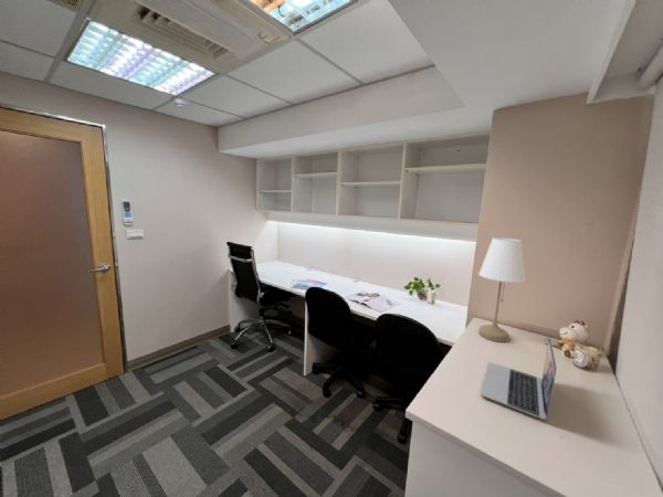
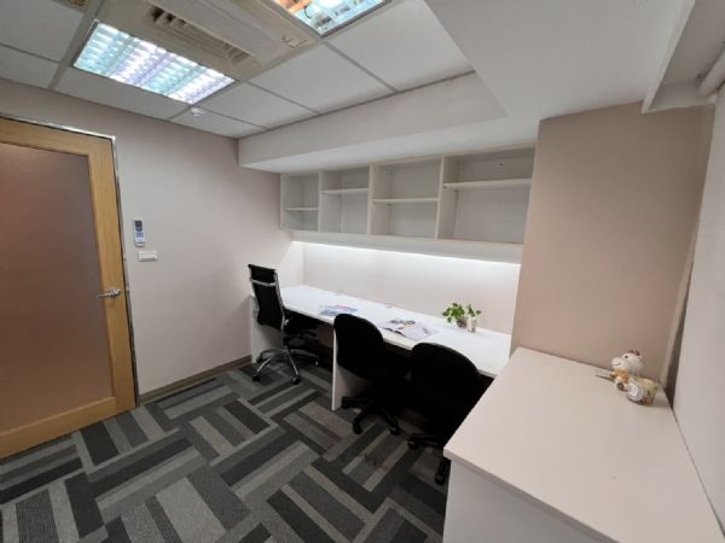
- laptop [480,336,558,421]
- desk lamp [477,236,527,343]
